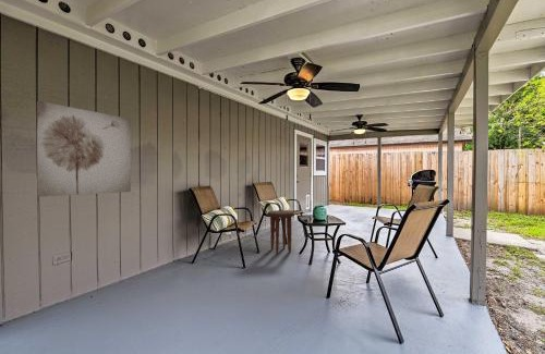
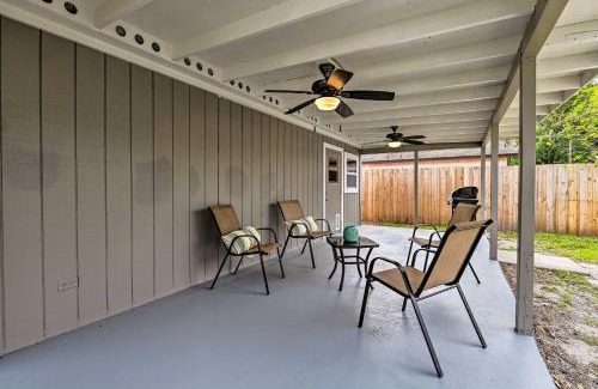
- side table [266,209,295,255]
- wall art [36,100,132,198]
